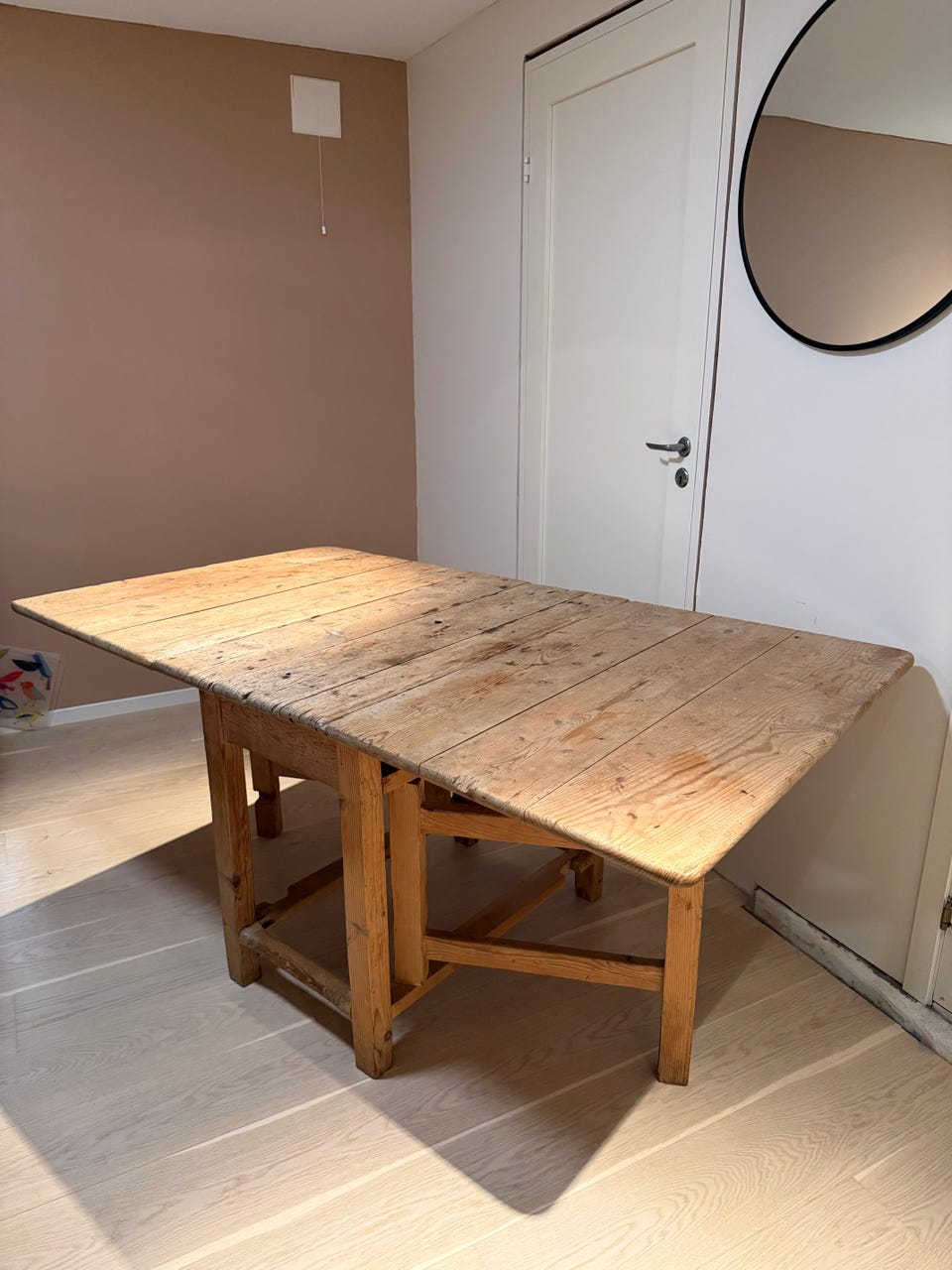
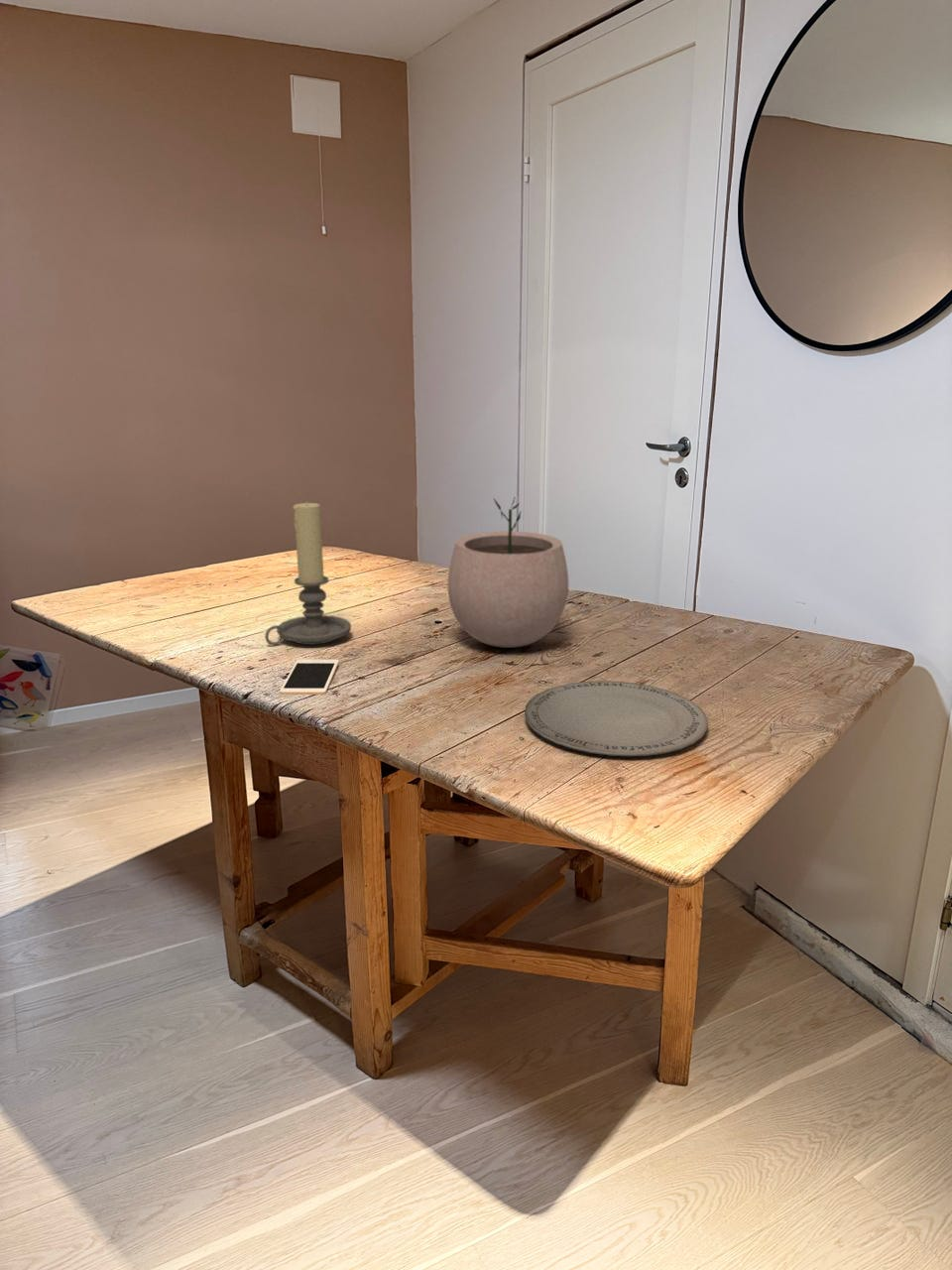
+ cell phone [279,659,340,696]
+ plate [524,680,709,757]
+ candle holder [264,501,352,646]
+ plant pot [447,495,569,649]
